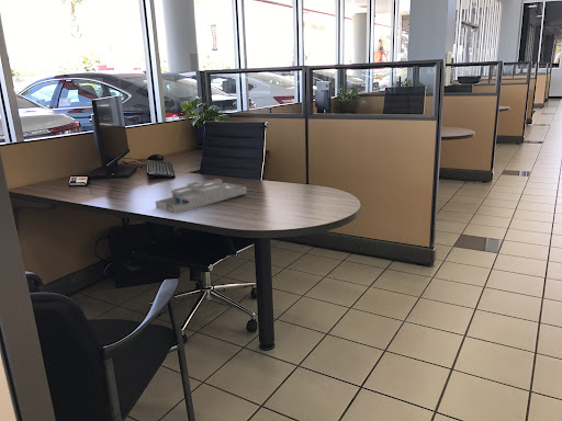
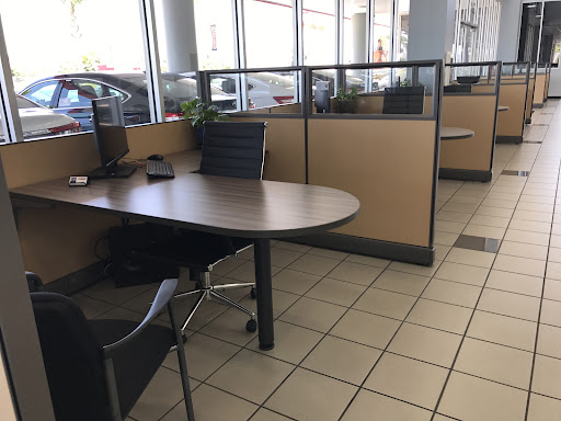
- desk organizer [155,178,248,215]
